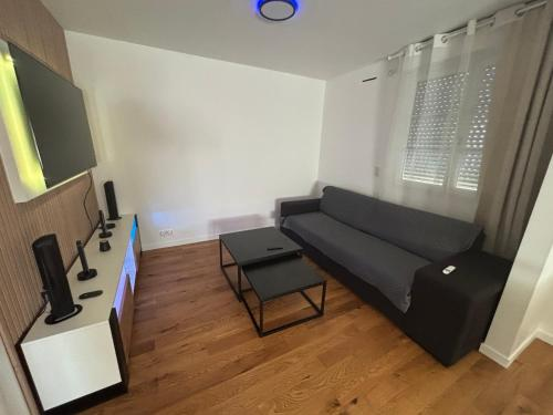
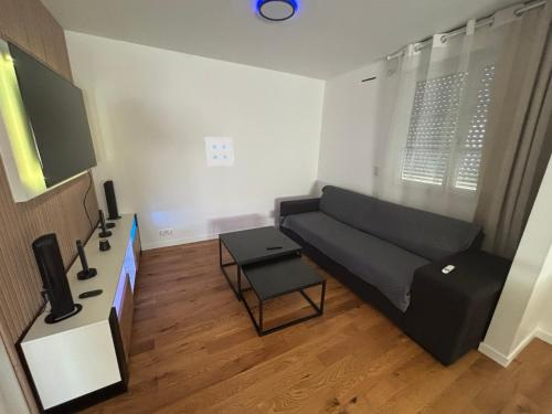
+ wall art [204,137,235,167]
